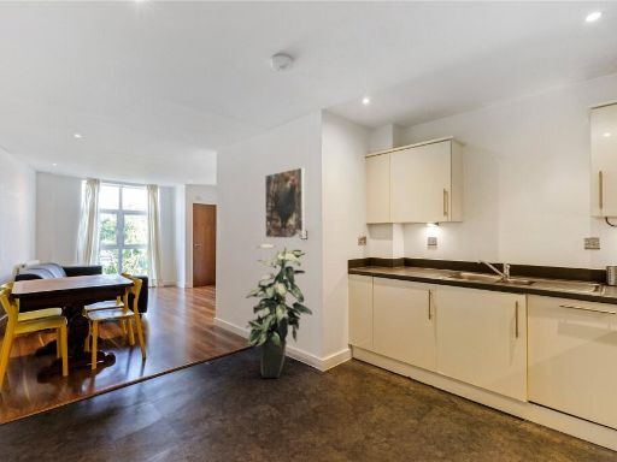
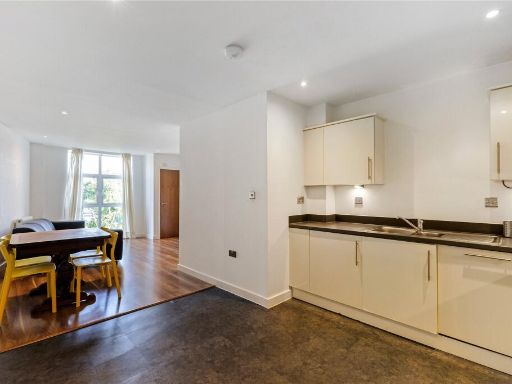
- indoor plant [245,243,313,379]
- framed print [264,166,306,239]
